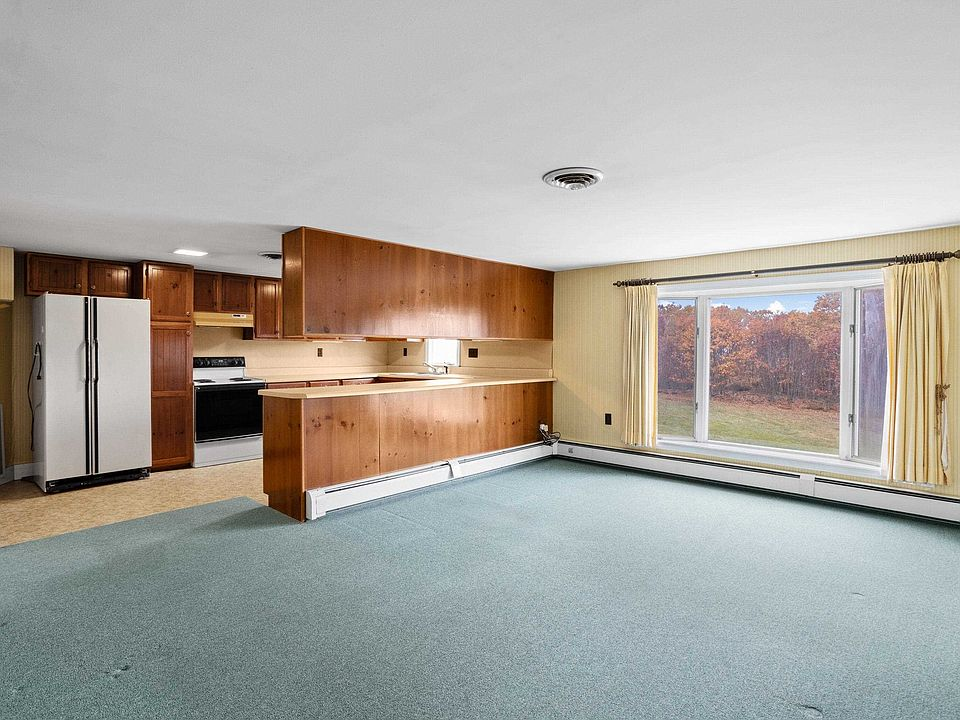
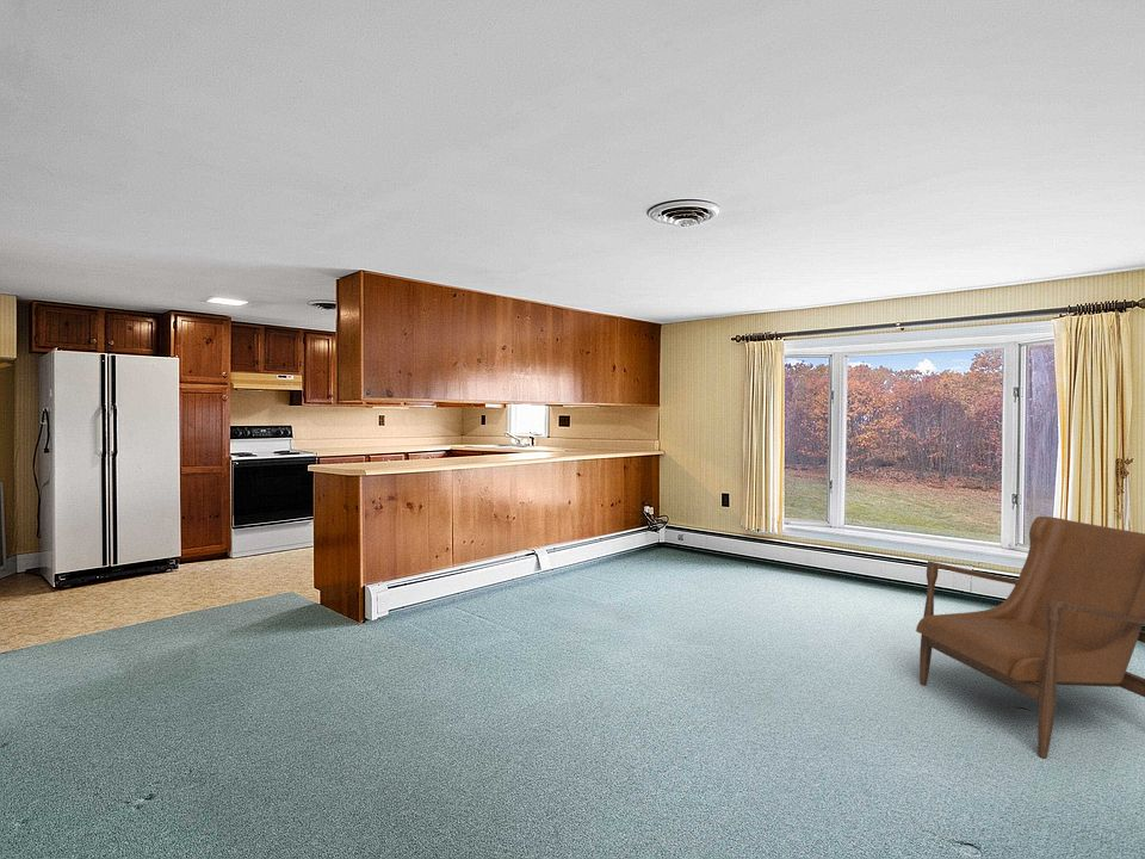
+ armchair [915,515,1145,759]
